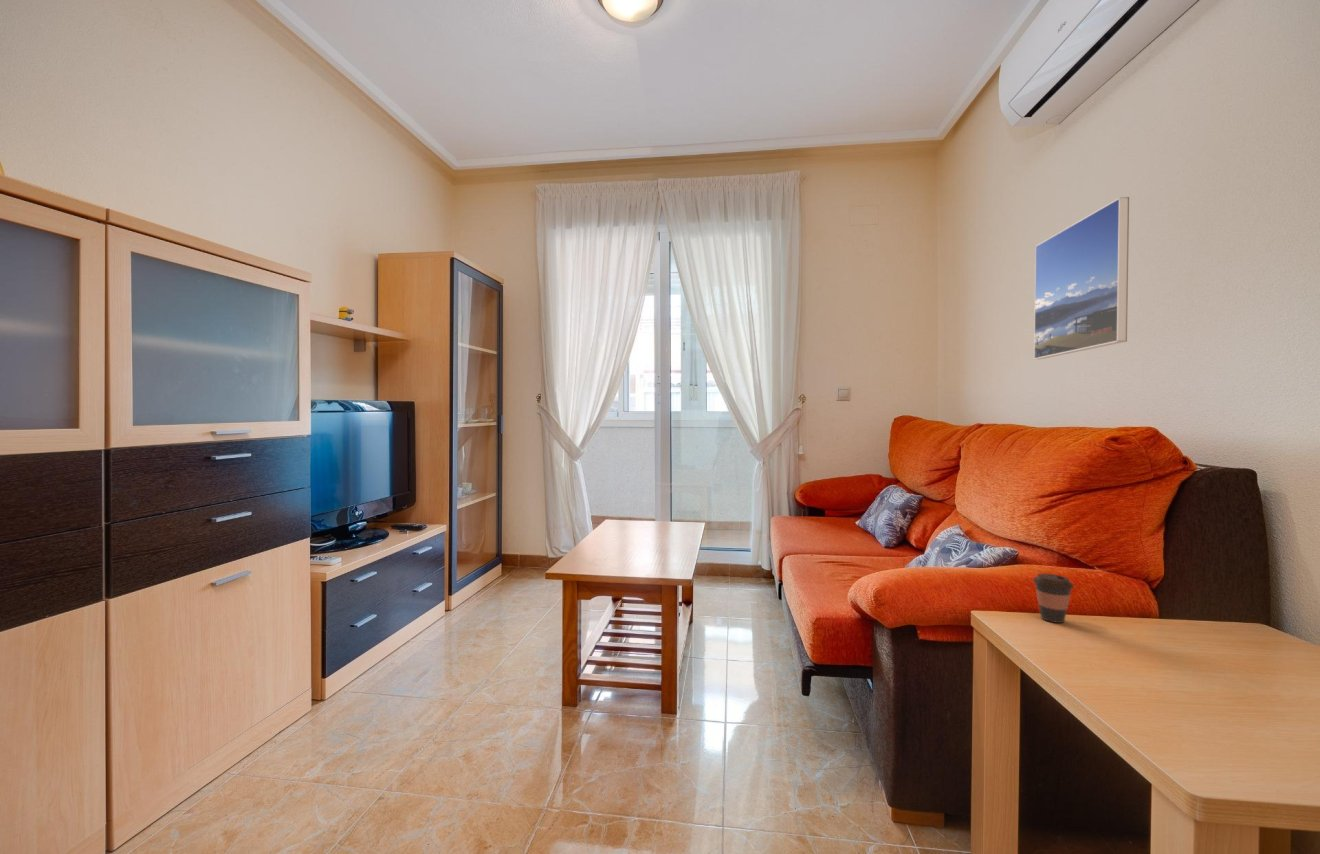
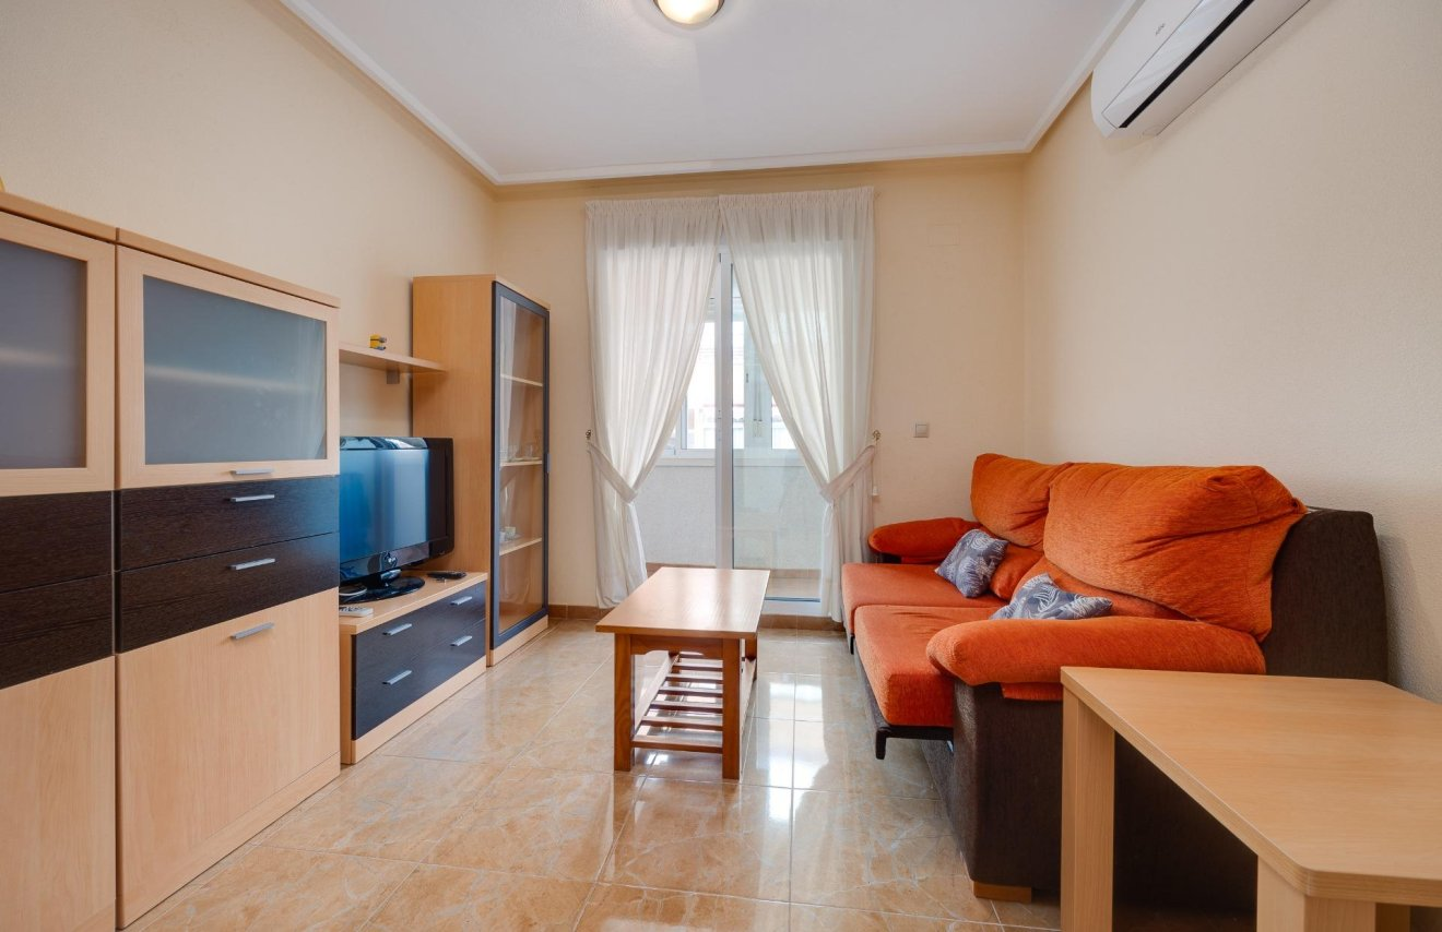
- coffee cup [1032,573,1075,624]
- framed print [1033,196,1130,360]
